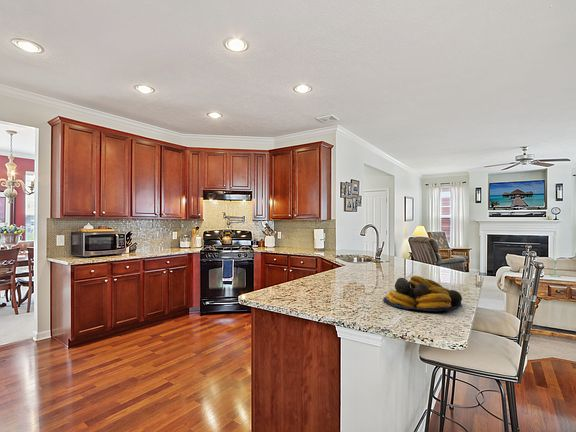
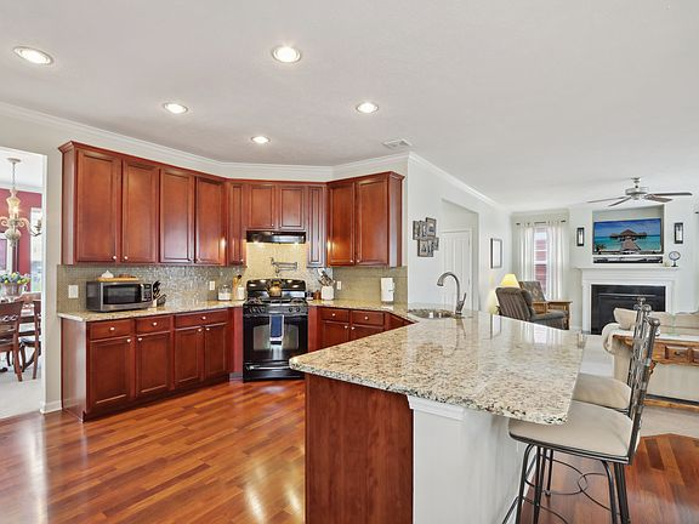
- fruit bowl [382,275,464,312]
